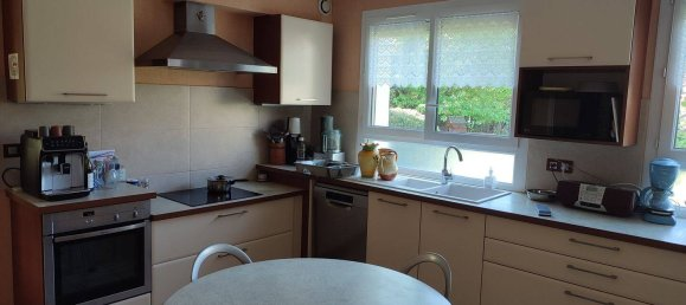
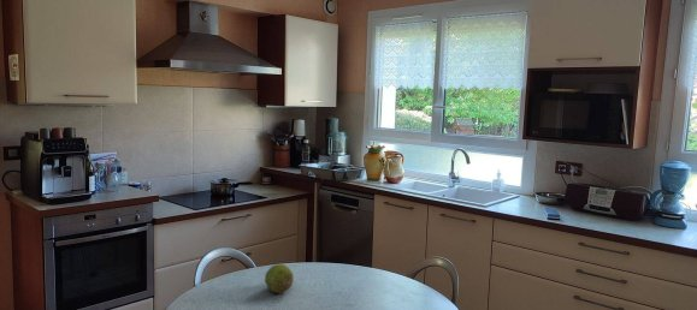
+ fruit [264,263,295,294]
